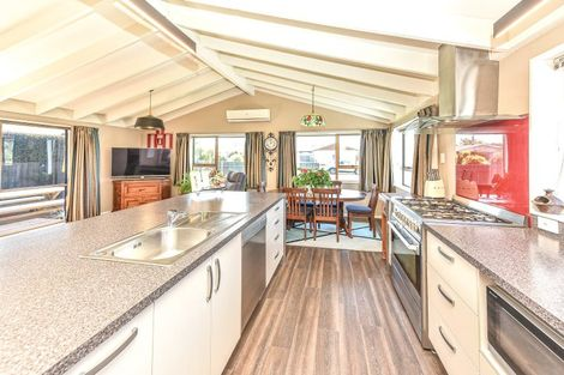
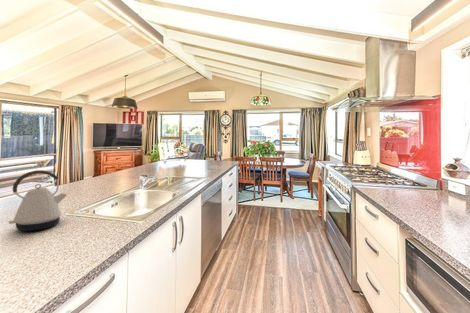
+ kettle [8,169,68,232]
